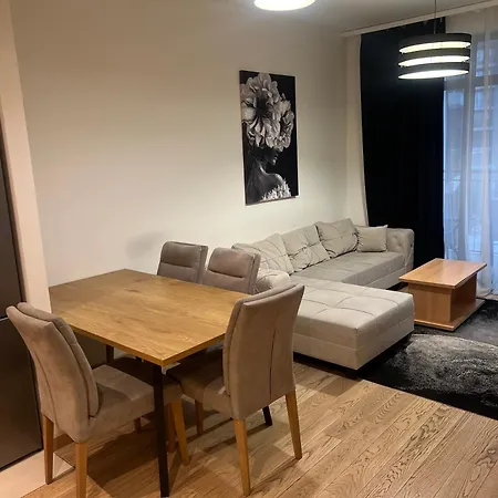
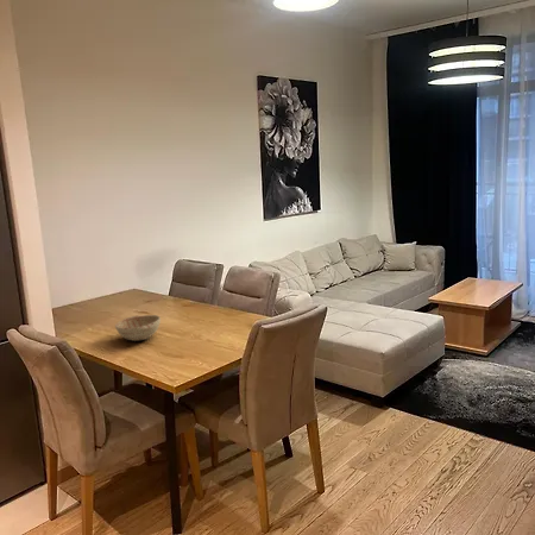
+ decorative bowl [114,314,162,342]
